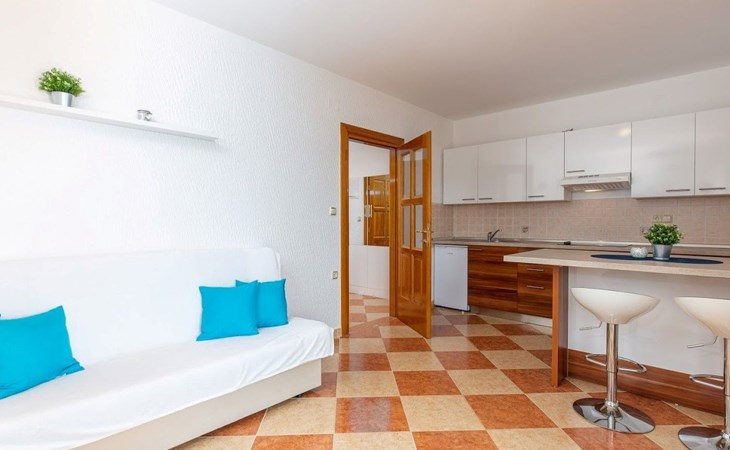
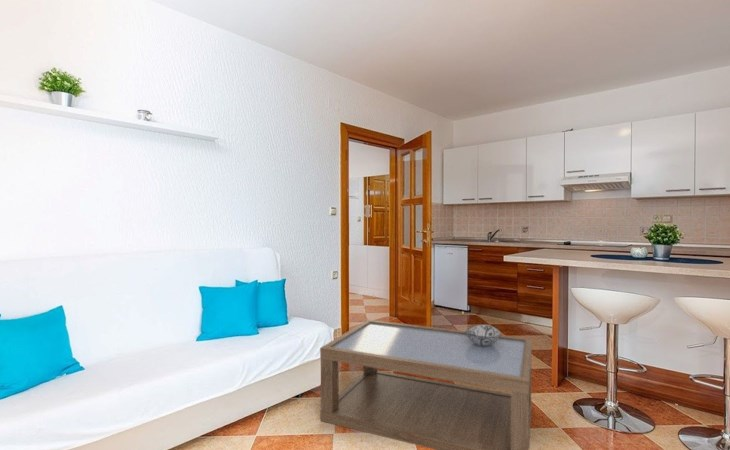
+ decorative bowl [465,324,502,346]
+ coffee table [319,319,533,450]
